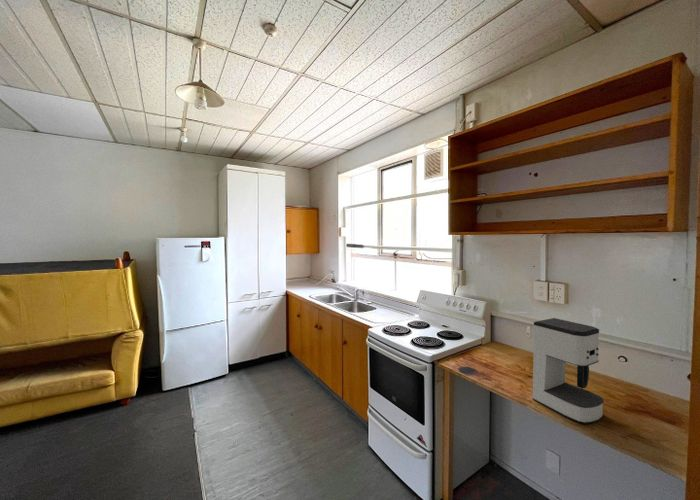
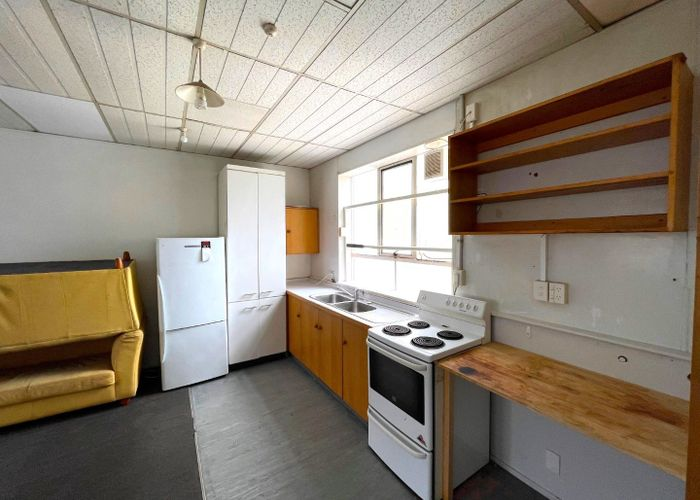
- coffee maker [532,317,605,425]
